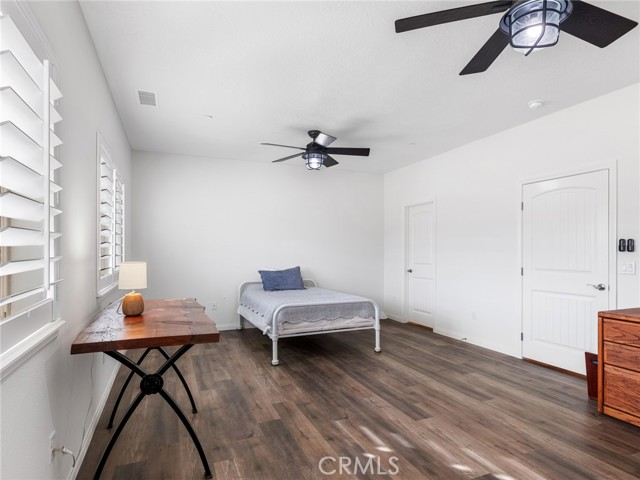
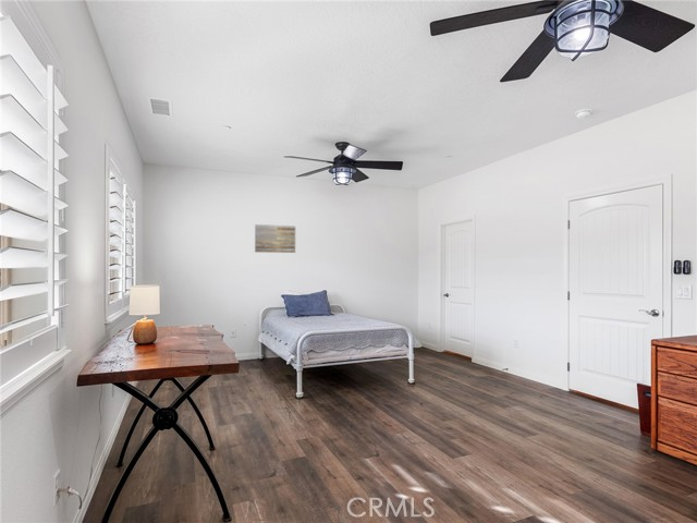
+ wall art [254,223,296,254]
